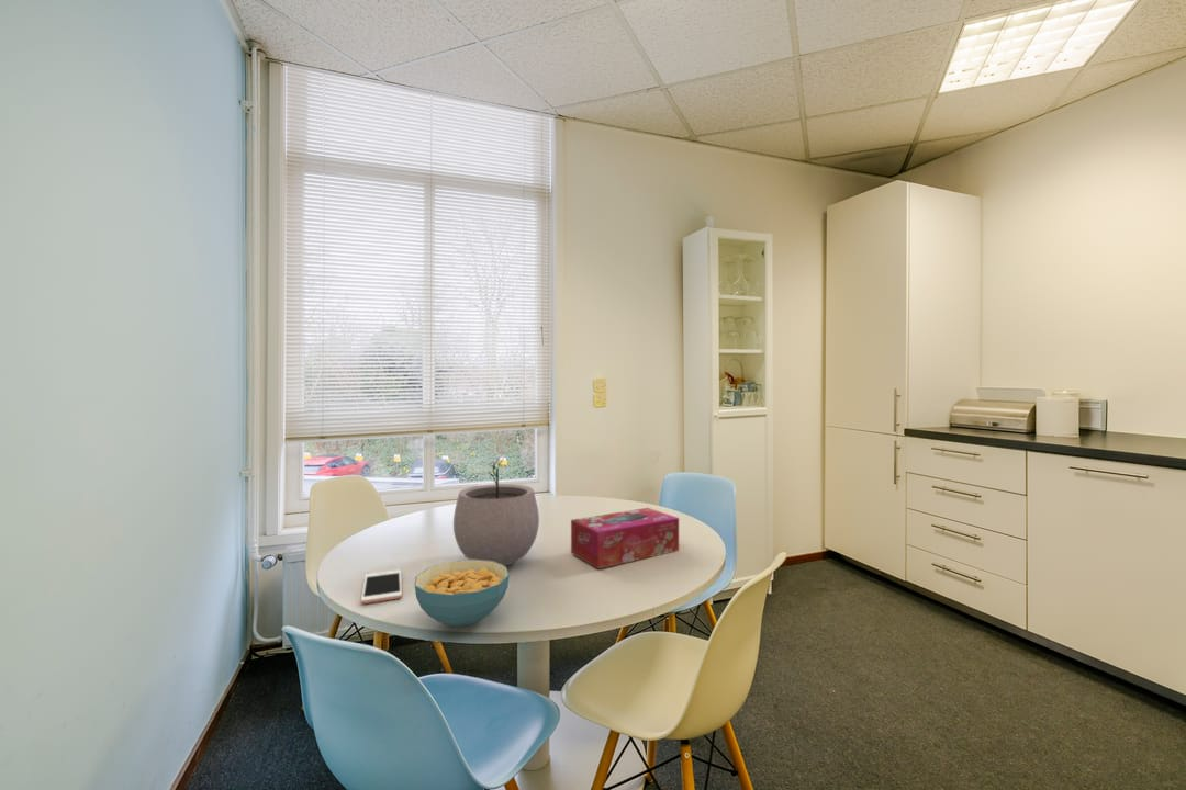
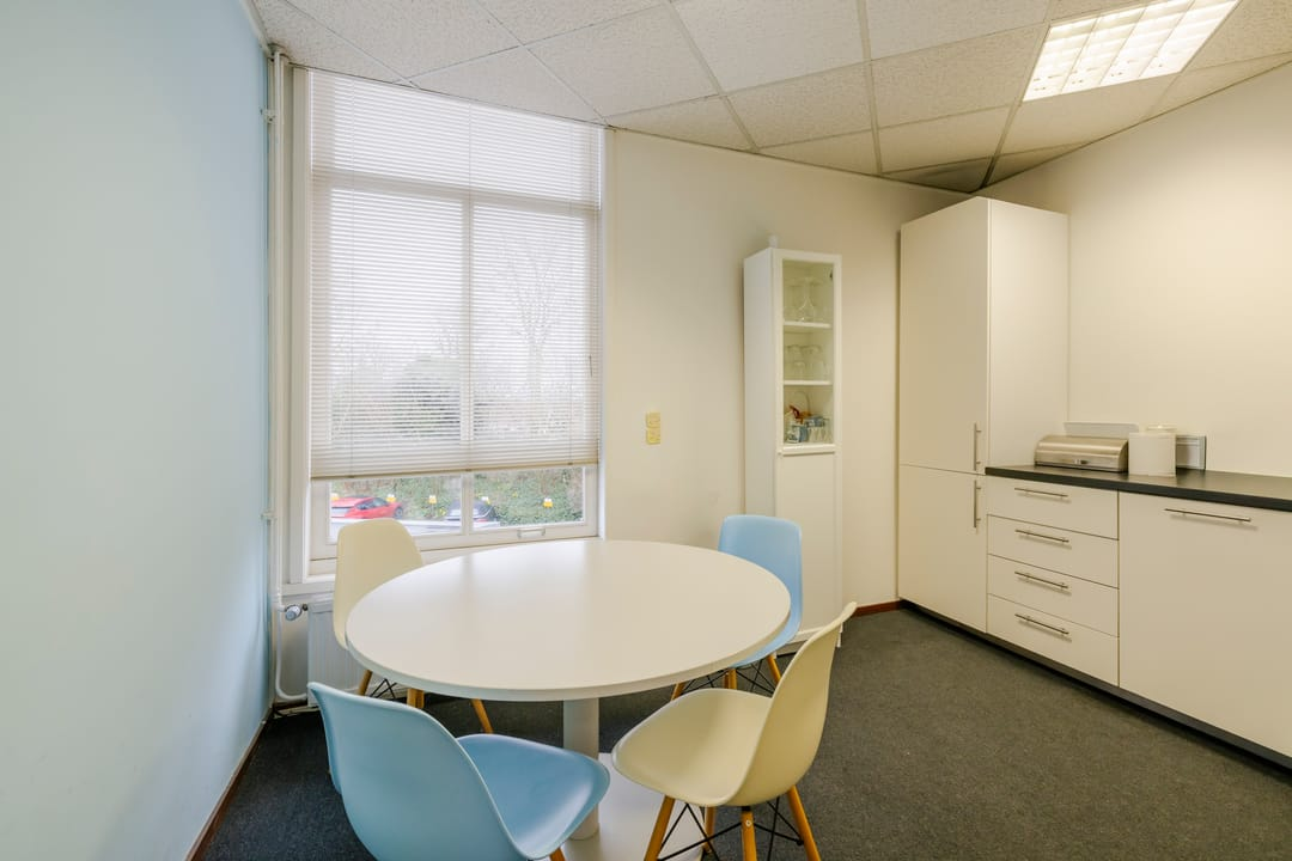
- tissue box [570,507,680,569]
- cell phone [360,568,403,605]
- cereal bowl [414,560,511,628]
- plant pot [452,458,540,566]
